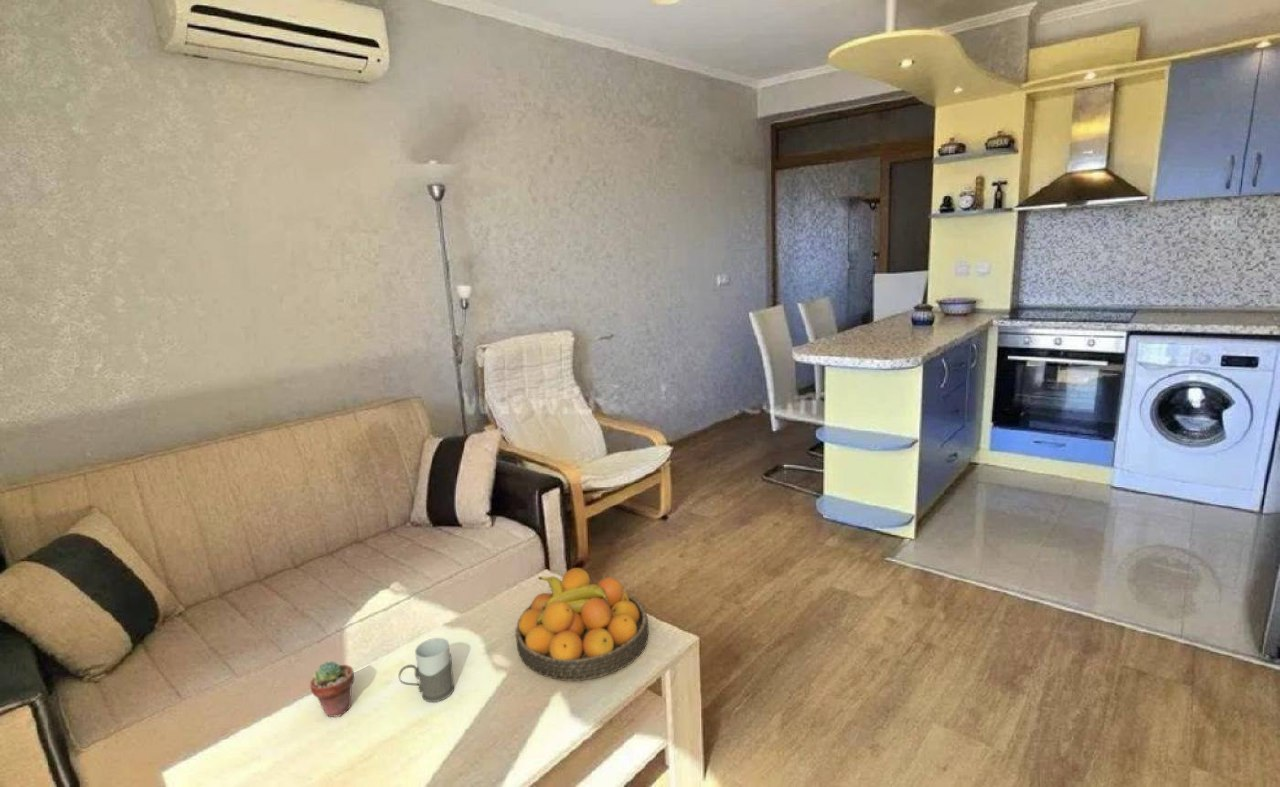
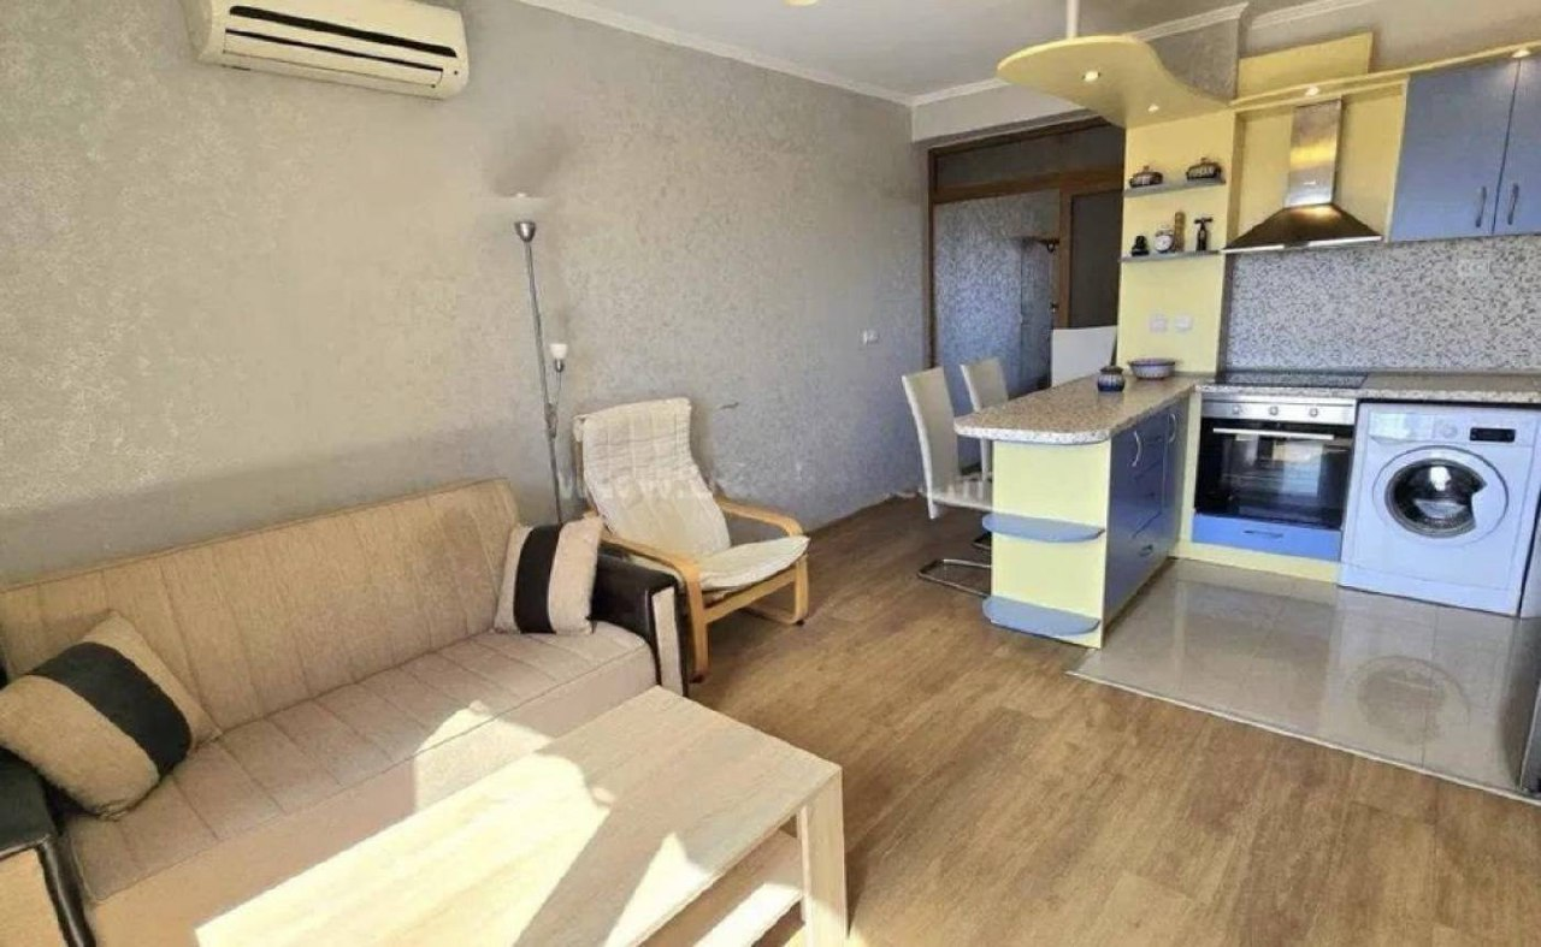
- fruit bowl [515,567,650,682]
- mug [398,637,455,703]
- potted succulent [309,660,355,718]
